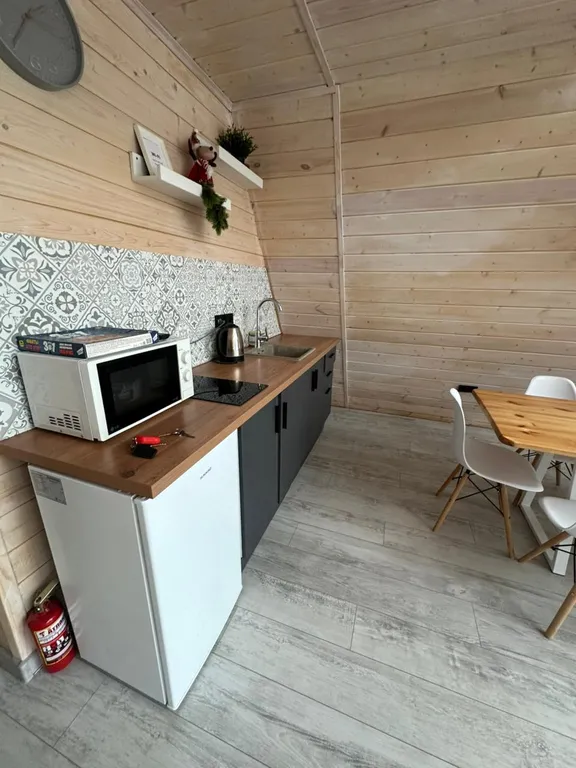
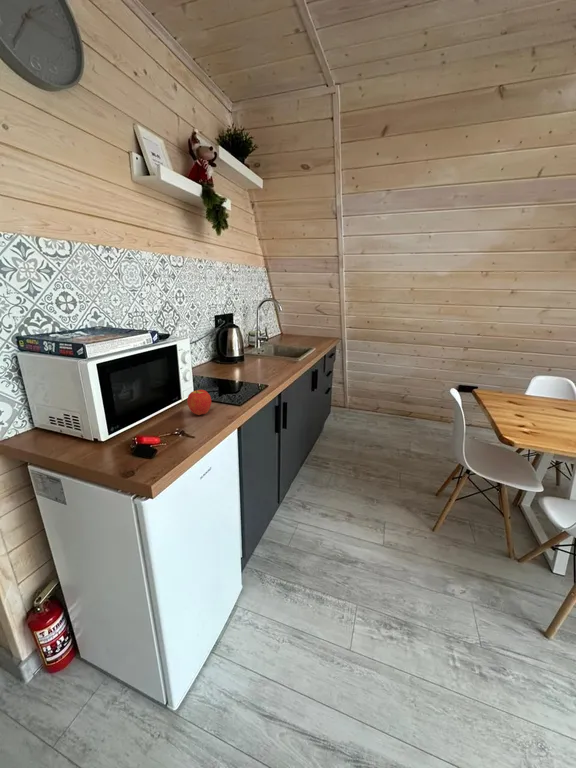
+ apple [186,389,212,416]
